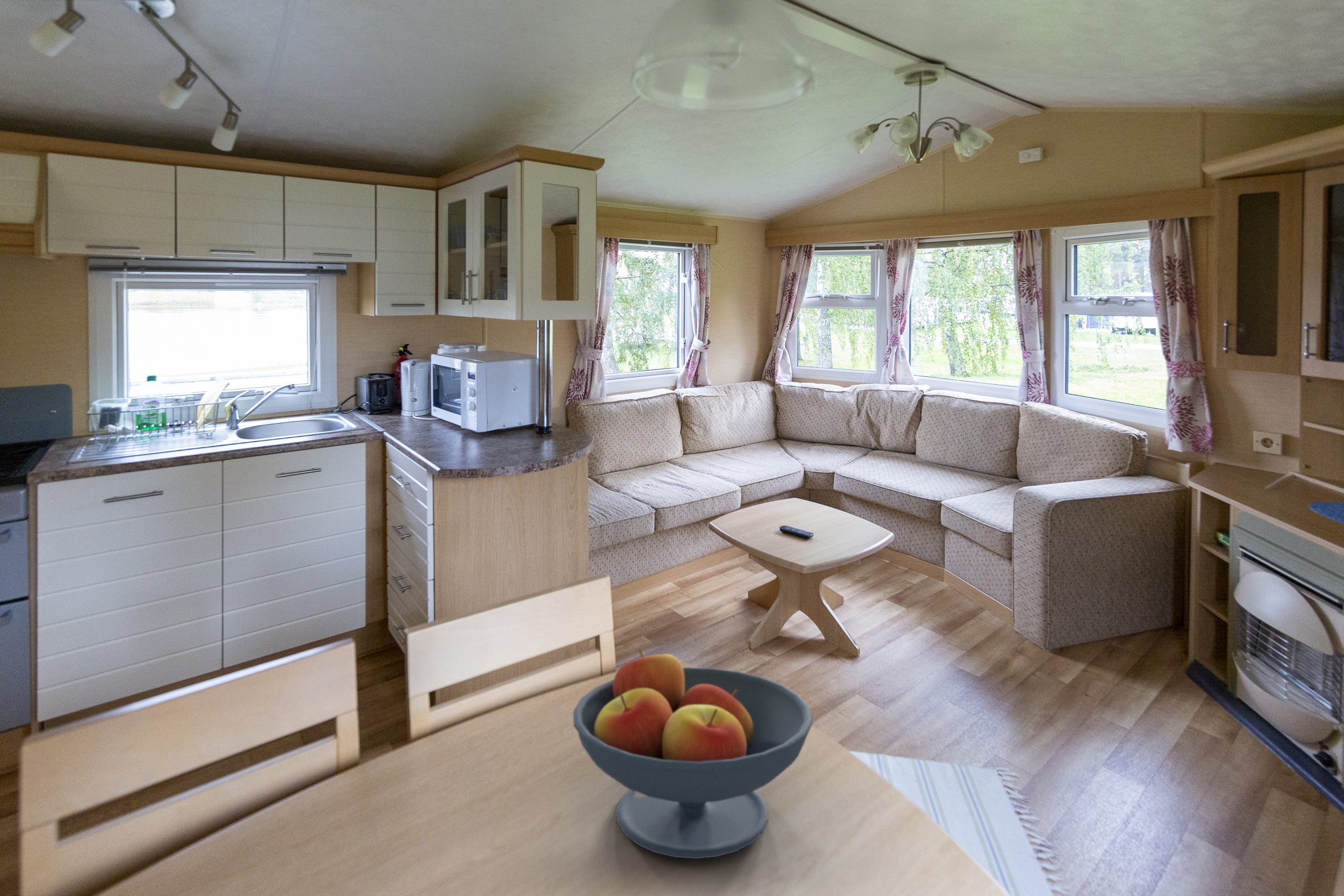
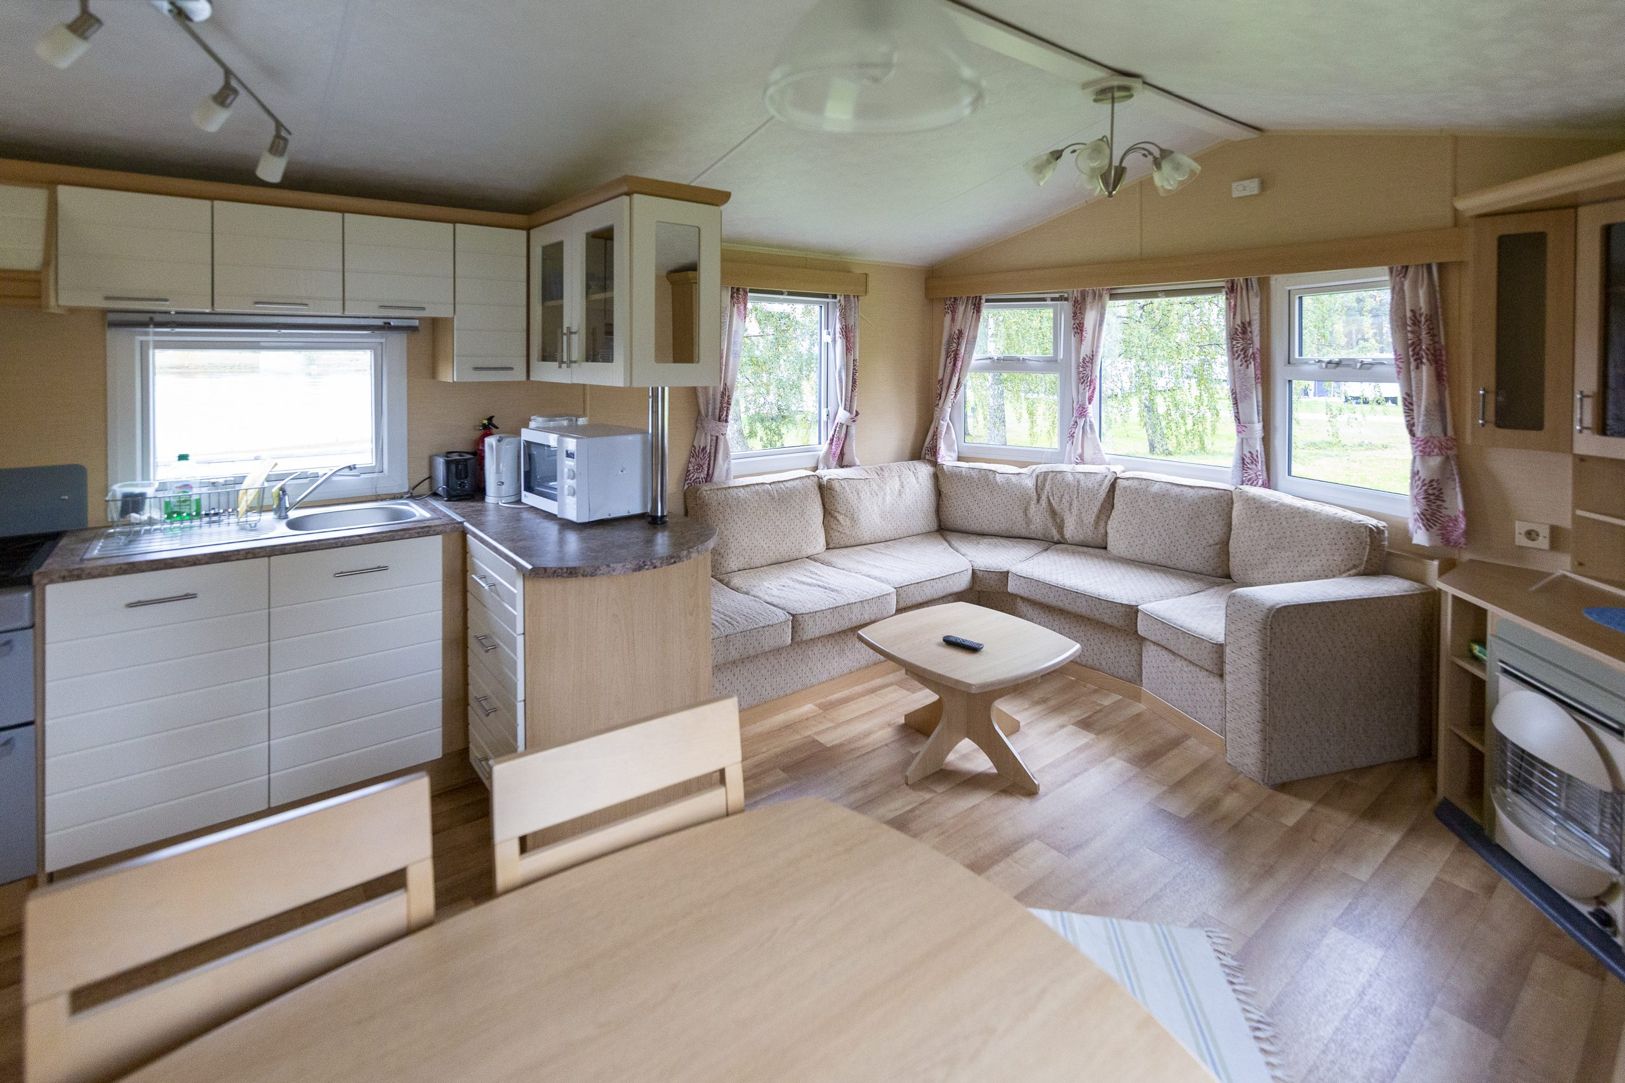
- fruit bowl [573,648,813,859]
